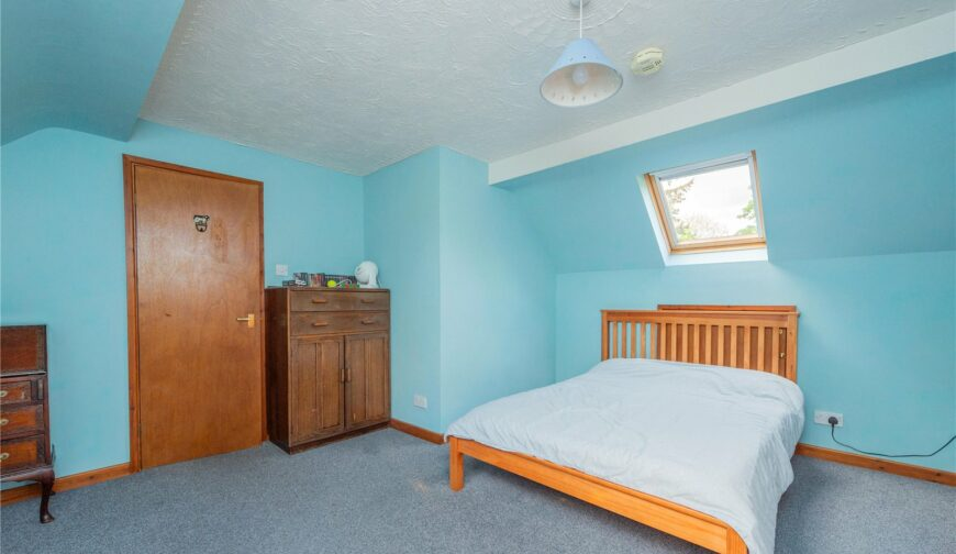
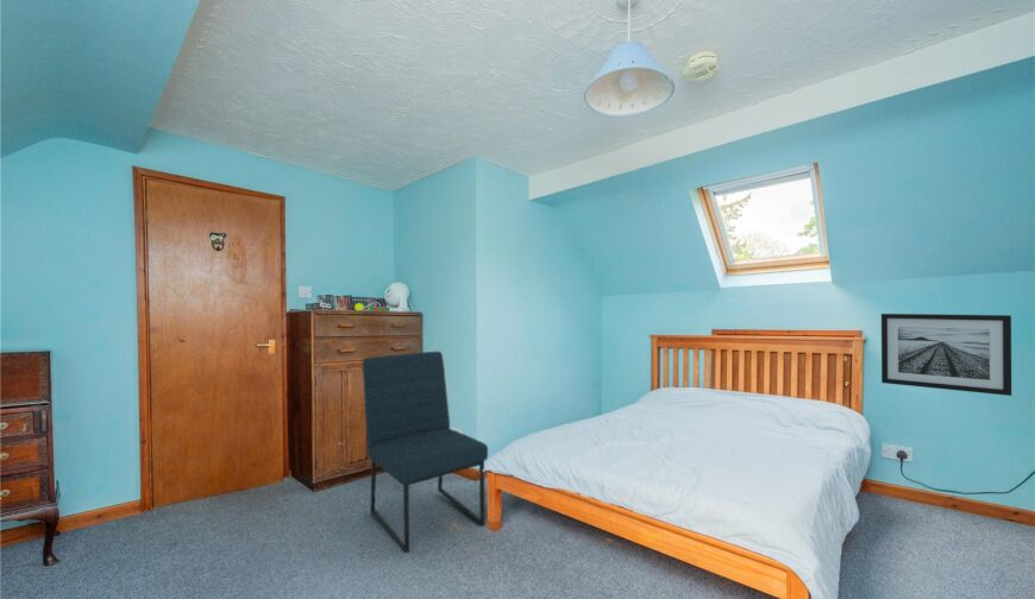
+ wall art [880,313,1012,397]
+ chair [362,351,489,554]
